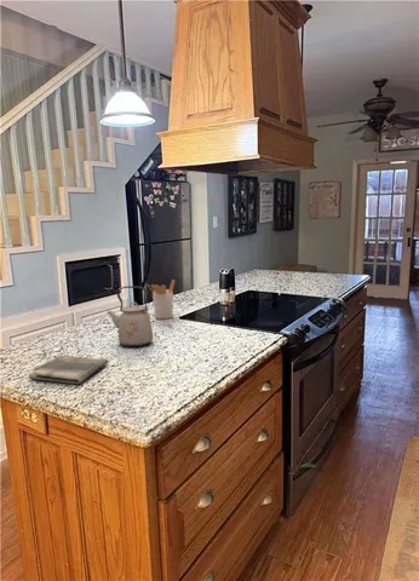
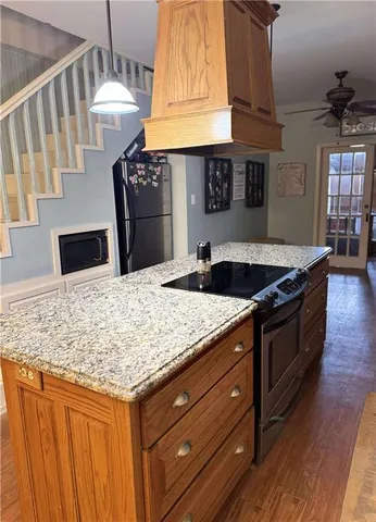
- kettle [105,284,154,347]
- dish towel [28,353,109,385]
- utensil holder [147,278,177,320]
